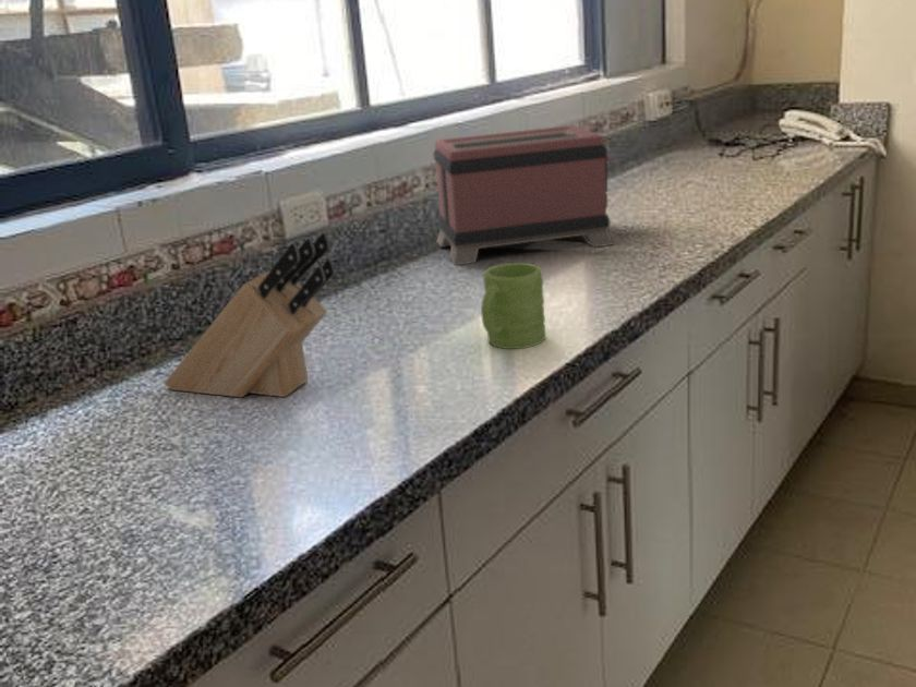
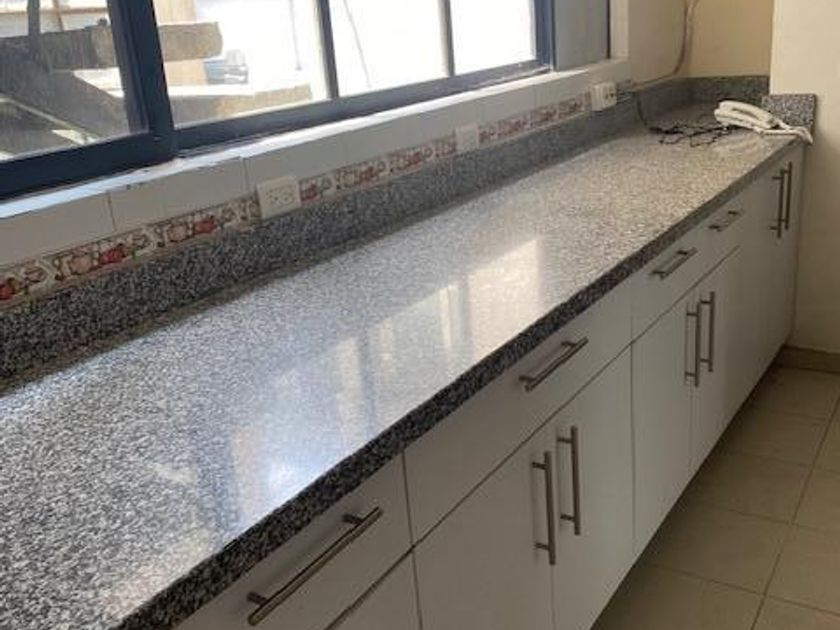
- mug [480,262,546,350]
- toaster [432,124,616,266]
- knife block [162,231,336,399]
